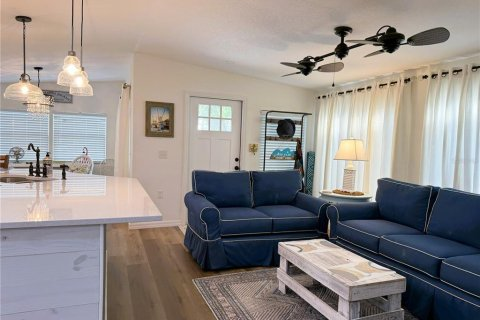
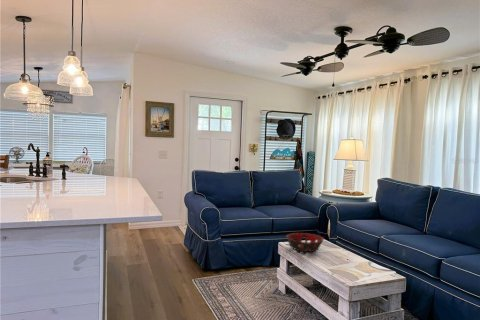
+ decorative bowl [285,232,325,253]
